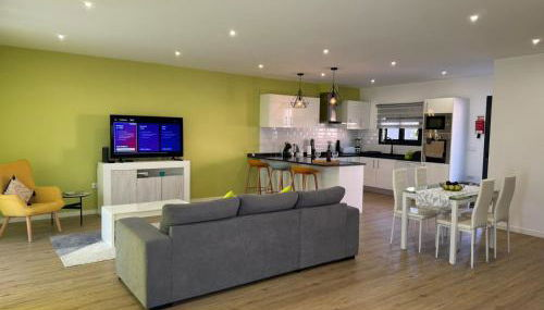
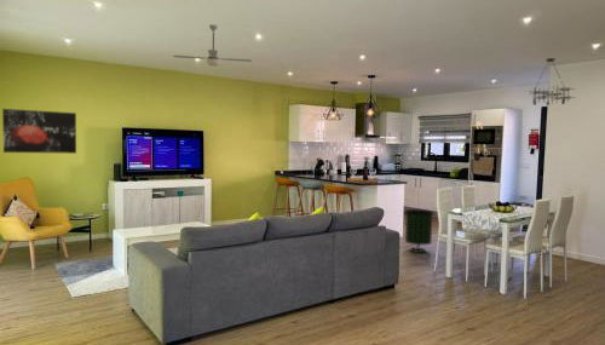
+ chandelier [529,57,577,107]
+ trash can [404,208,436,254]
+ wall art [1,108,77,155]
+ ceiling fan [172,23,253,68]
